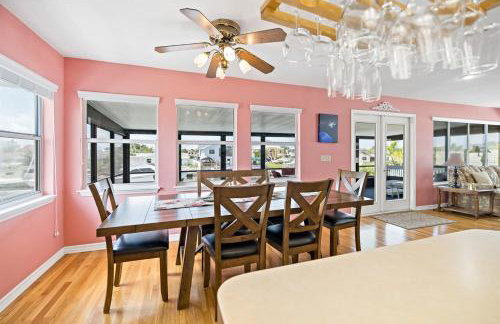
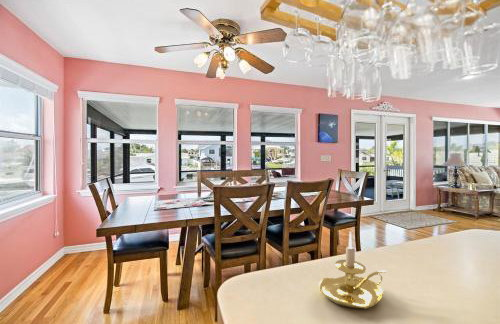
+ candle holder [318,230,388,309]
